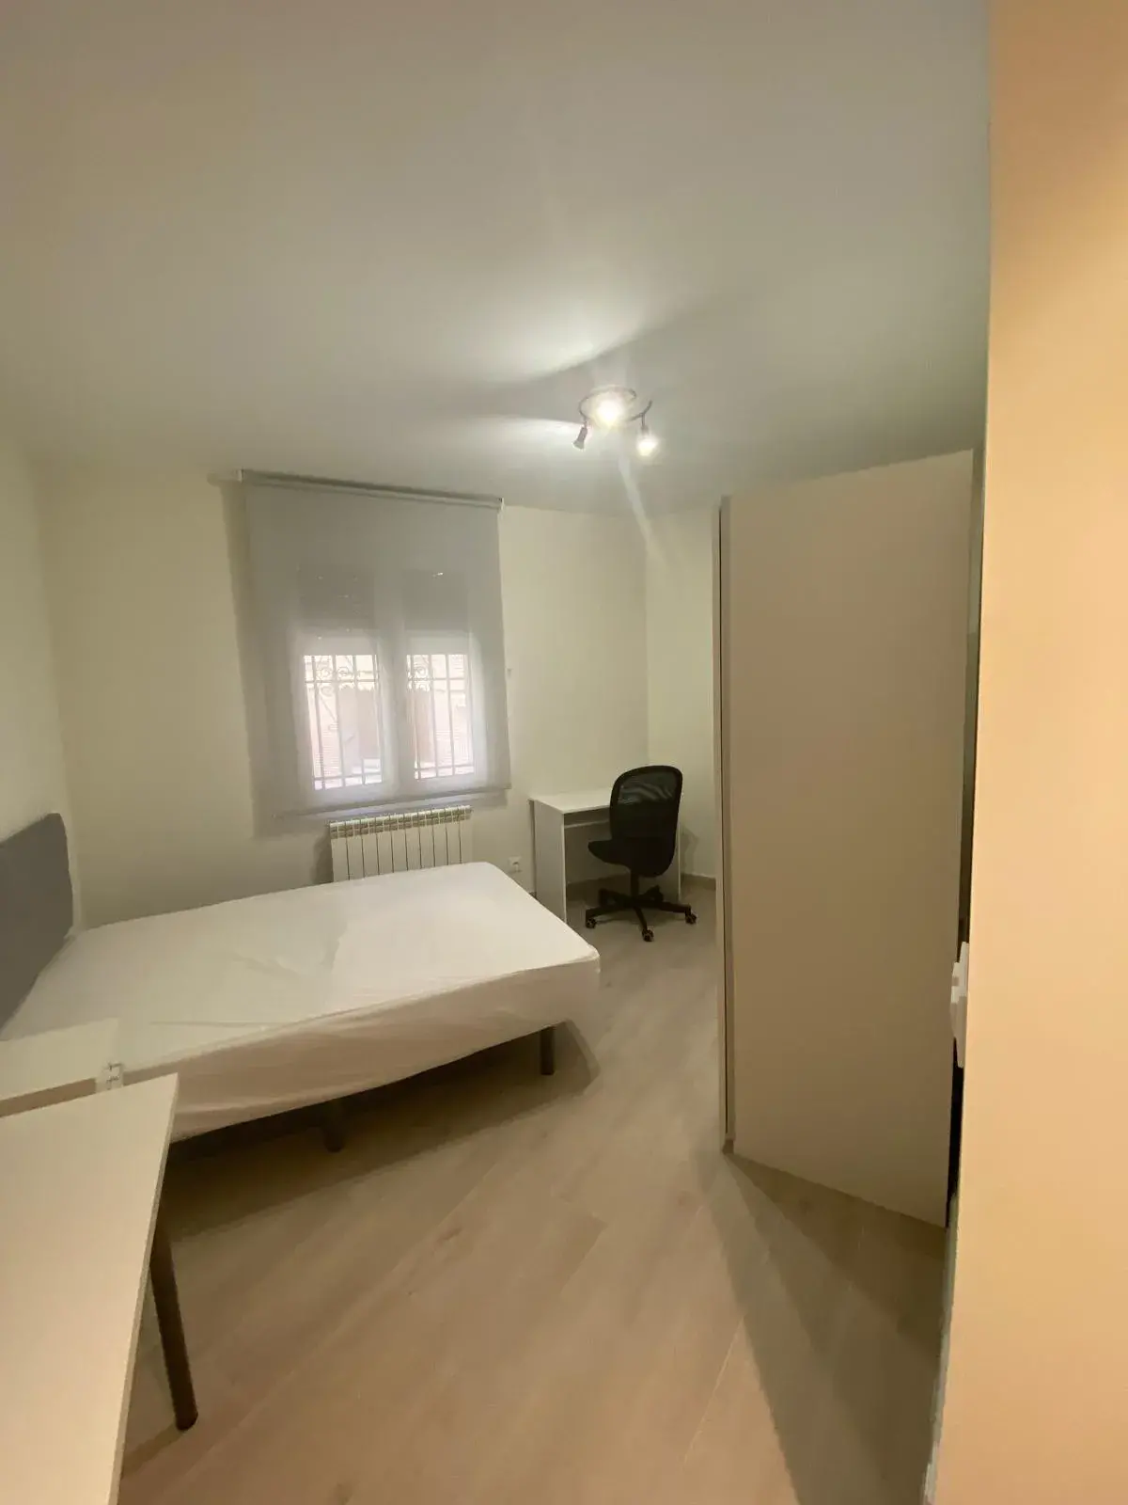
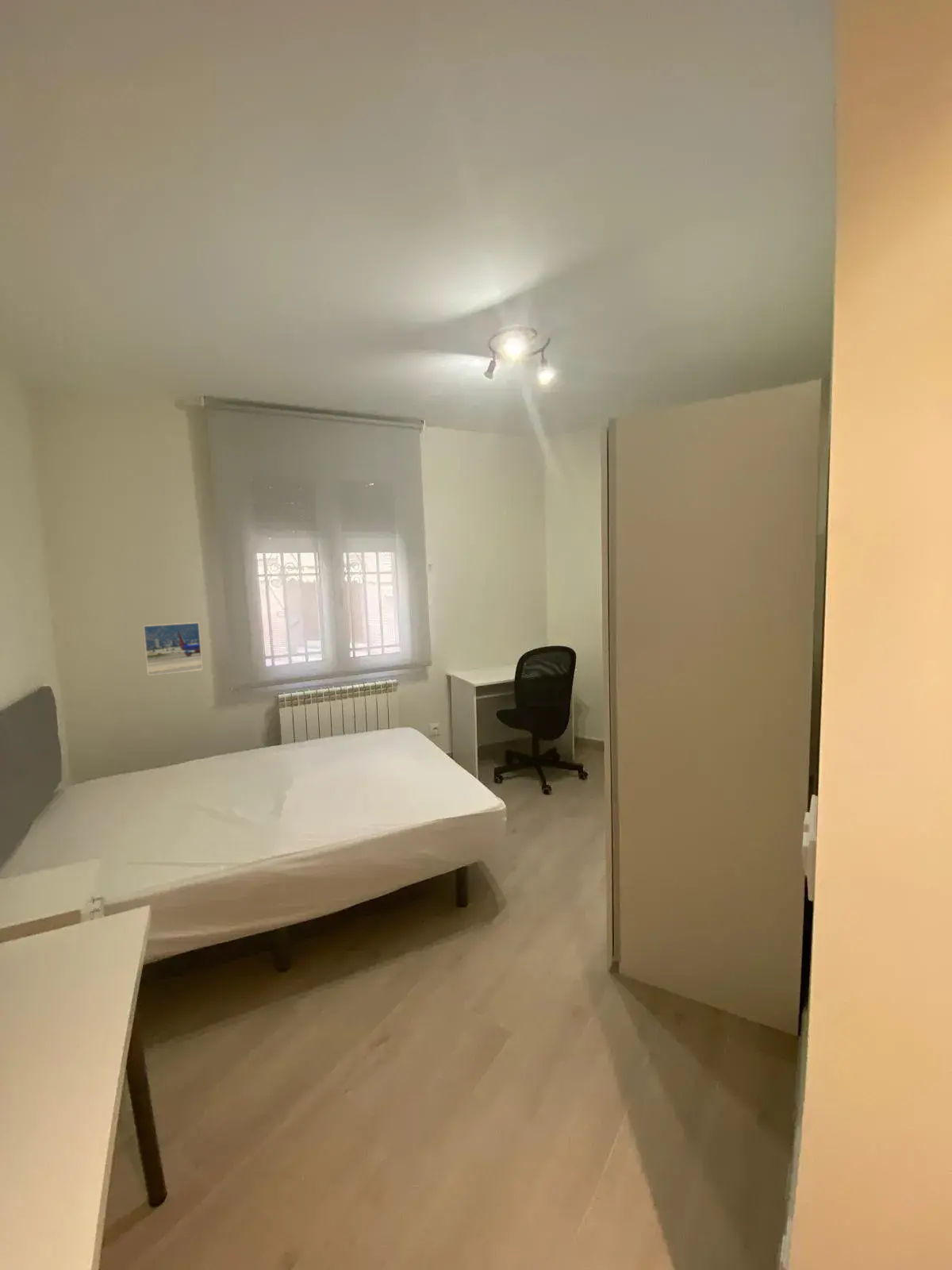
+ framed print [143,622,204,676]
